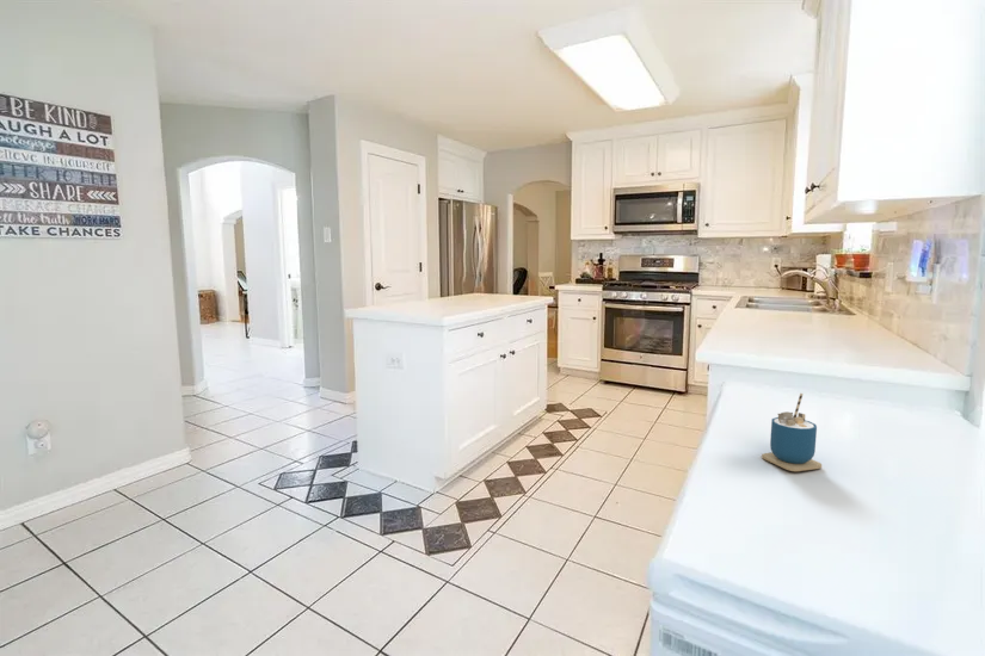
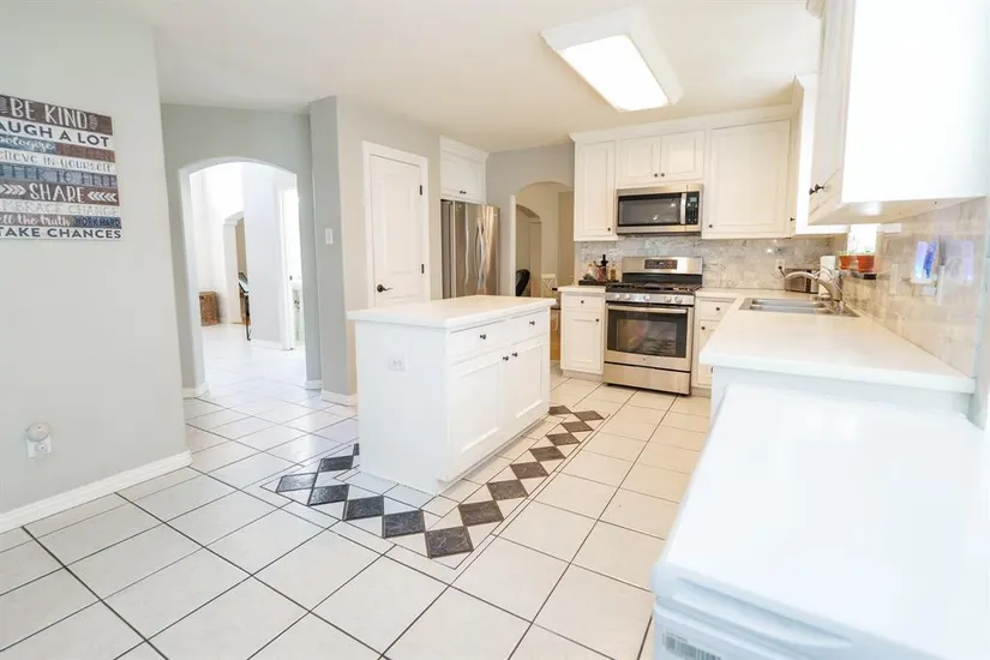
- cup [761,392,823,472]
